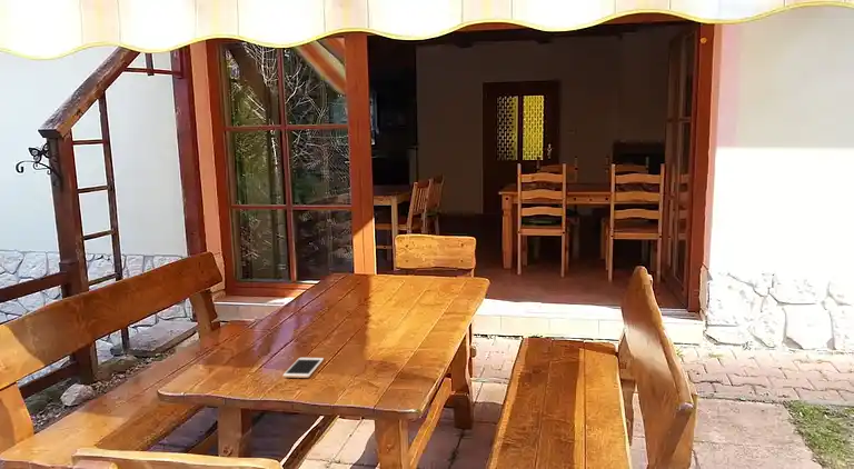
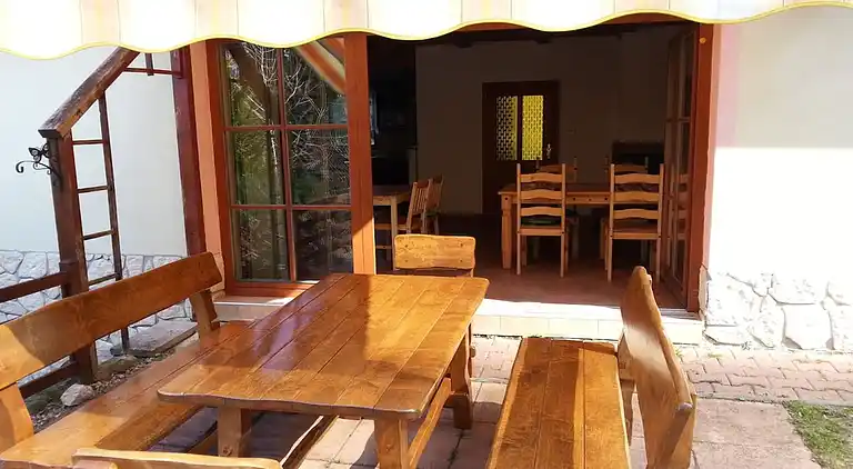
- cell phone [281,357,325,379]
